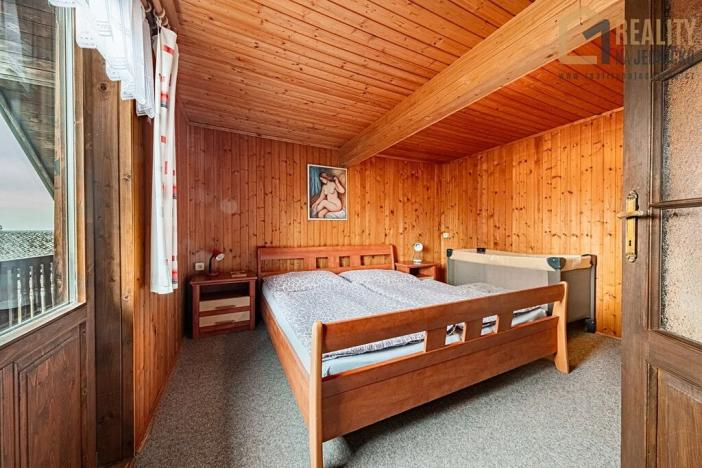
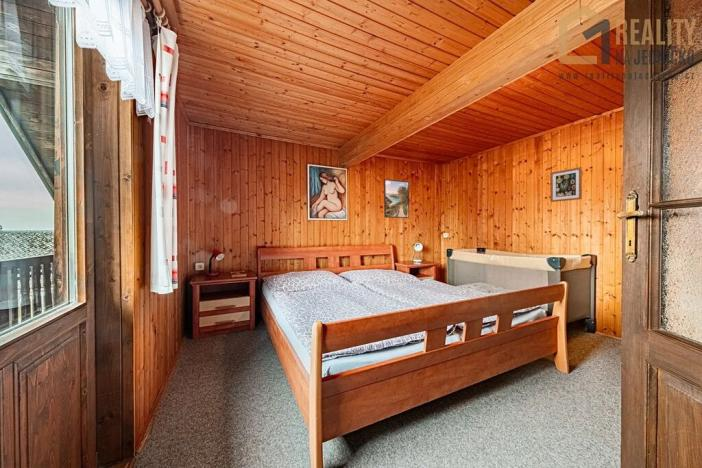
+ wall art [550,166,583,203]
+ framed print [383,178,410,219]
